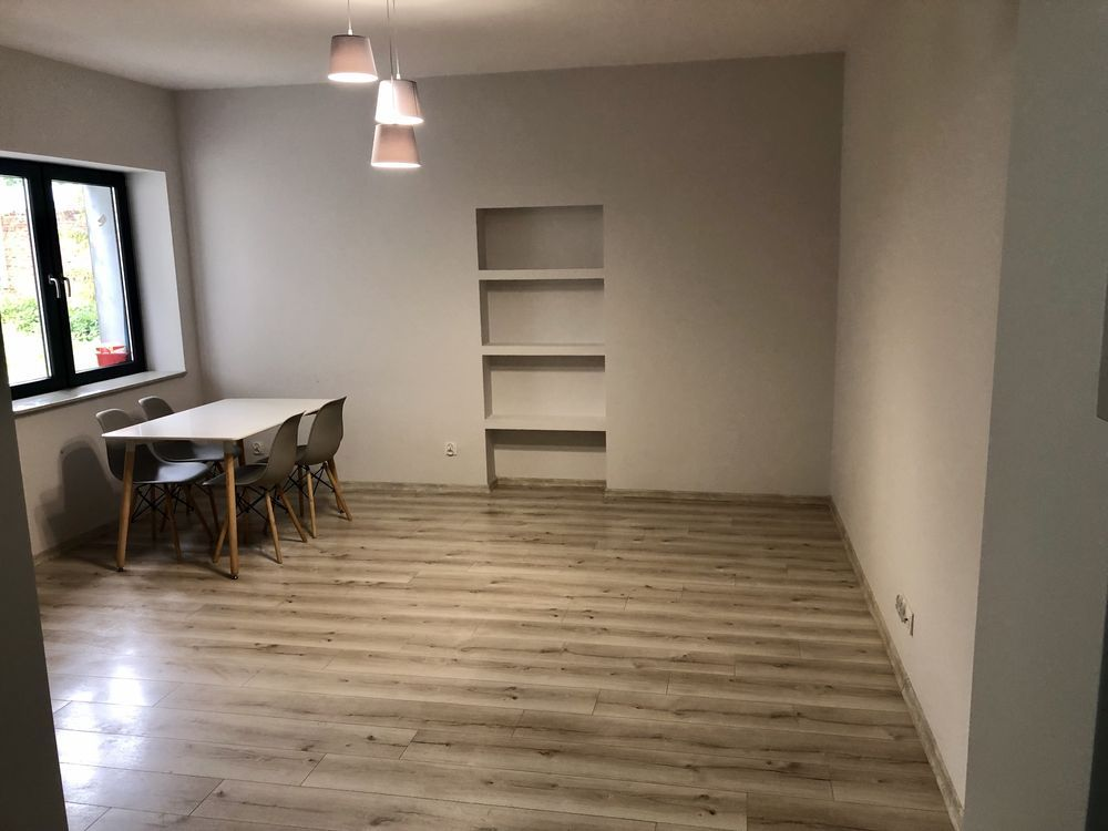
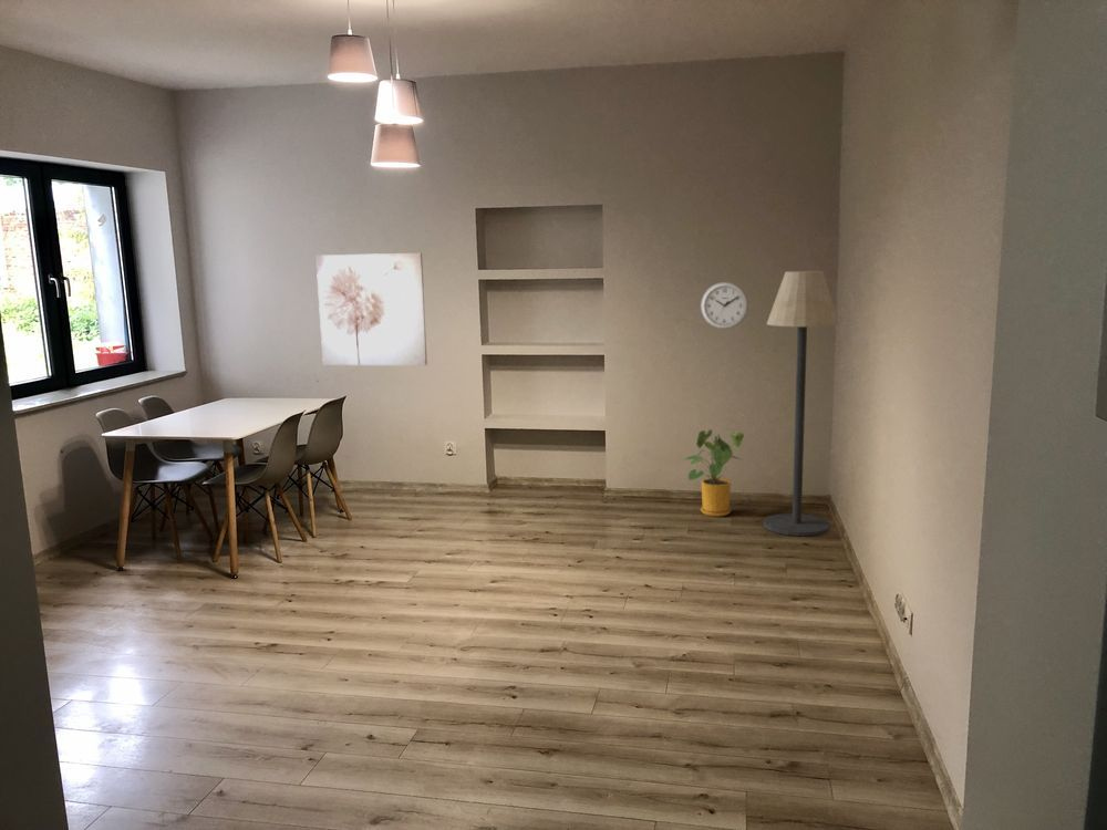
+ wall art [314,252,428,366]
+ wall clock [700,281,749,330]
+ floor lamp [763,270,840,537]
+ house plant [683,428,745,518]
